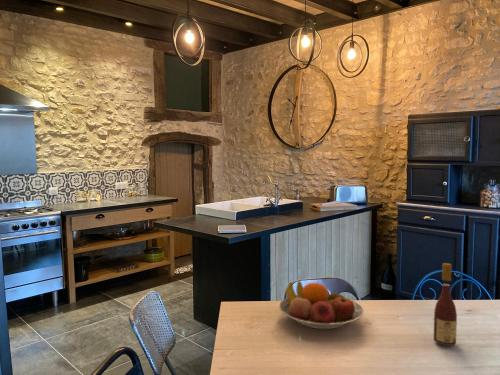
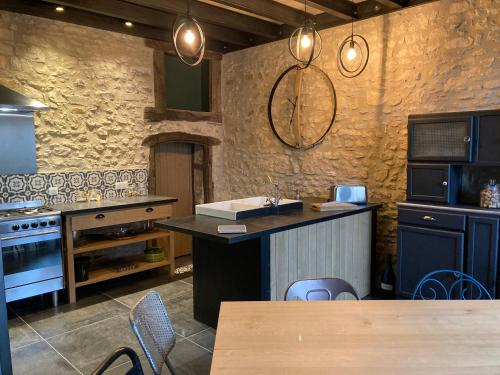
- wine bottle [433,262,458,346]
- fruit bowl [278,280,365,330]
